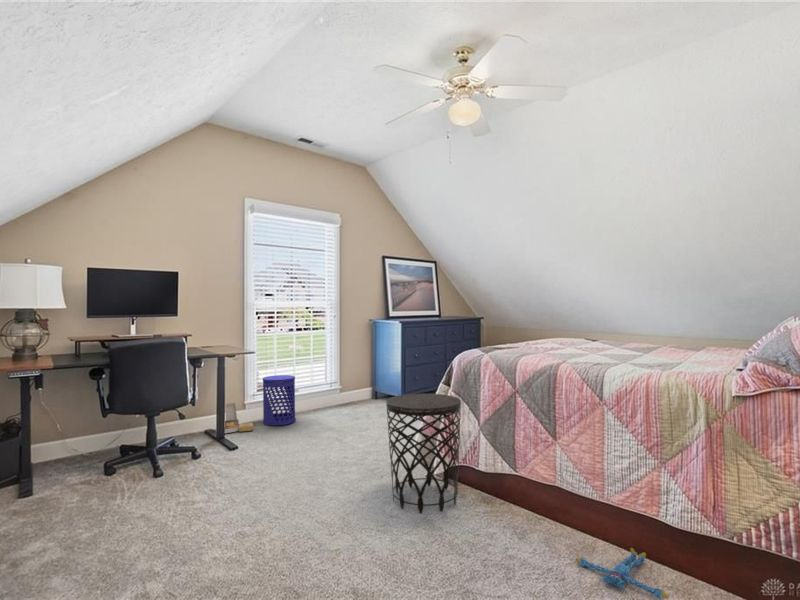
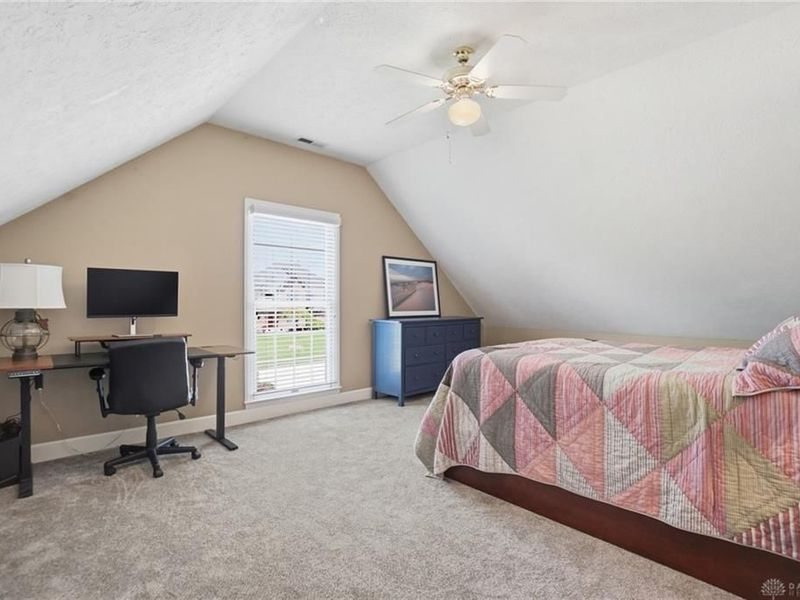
- plush toy [575,547,670,600]
- cardboard box [224,402,254,434]
- side table [385,393,462,514]
- waste bin [262,374,296,426]
